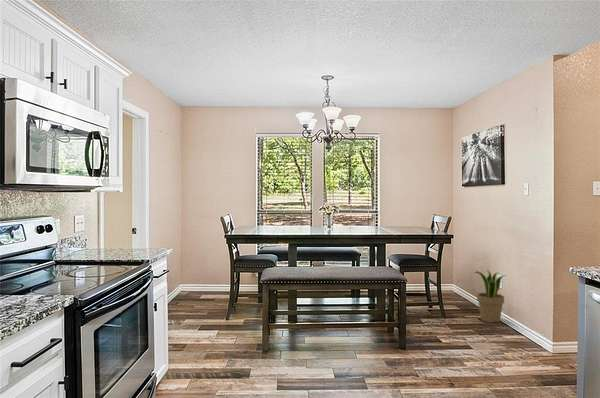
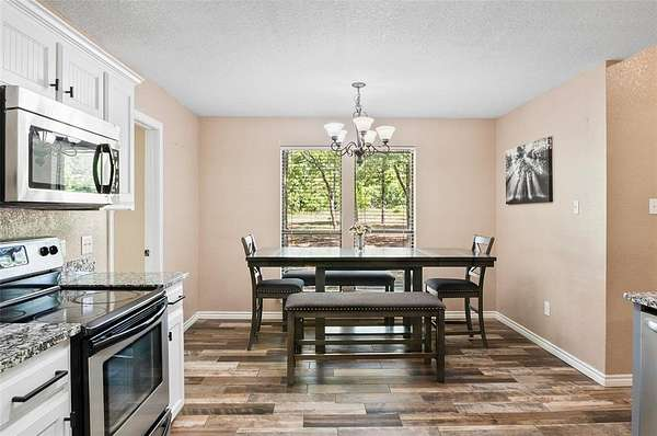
- potted plant [474,270,507,323]
